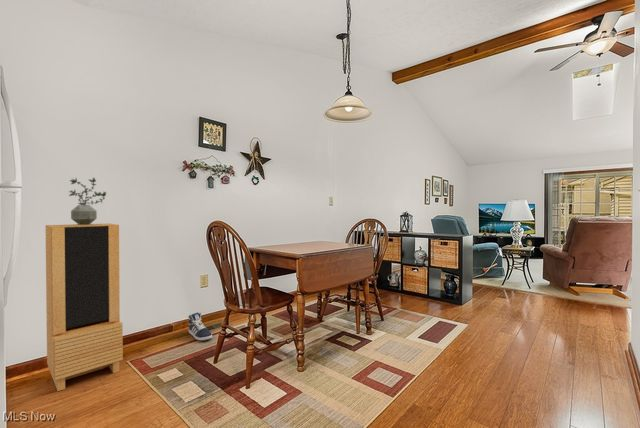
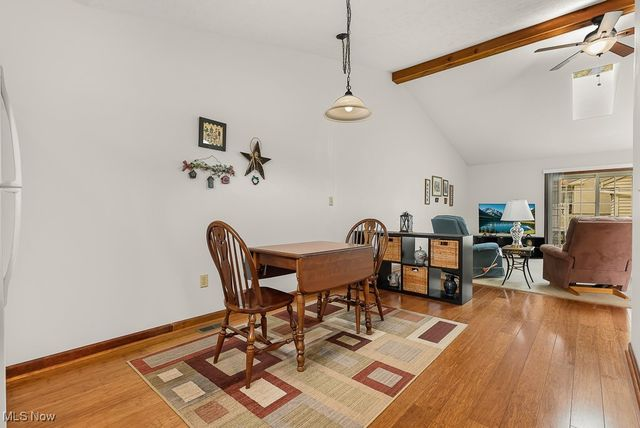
- potted plant [67,176,107,225]
- sneaker [187,311,213,342]
- storage cabinet [44,223,124,392]
